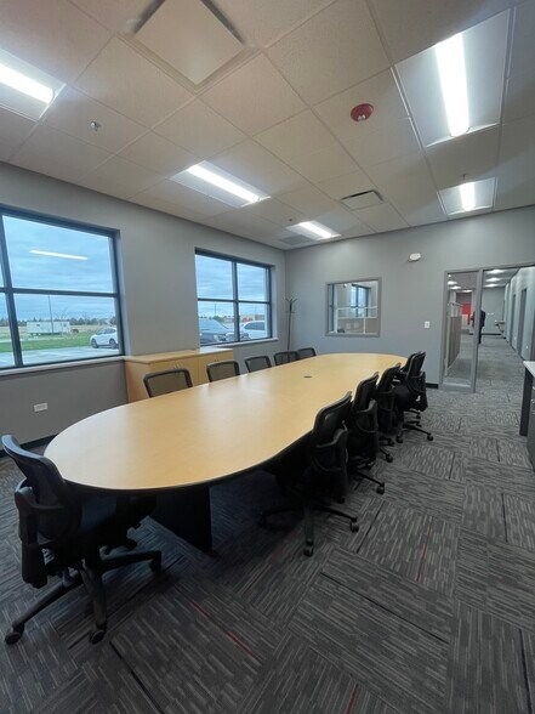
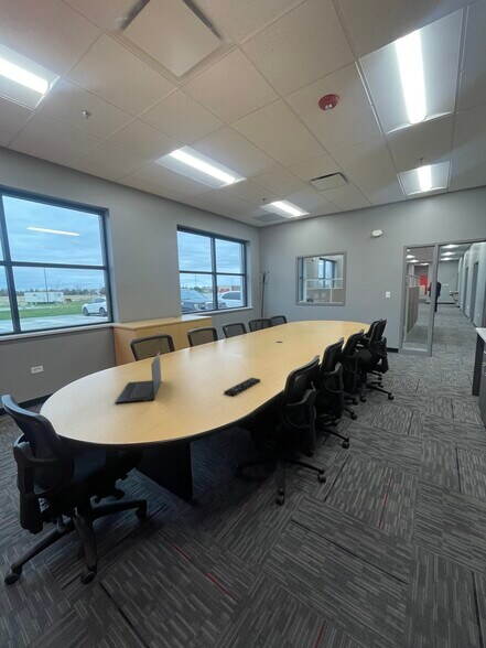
+ laptop [114,350,162,404]
+ remote control [223,377,261,397]
